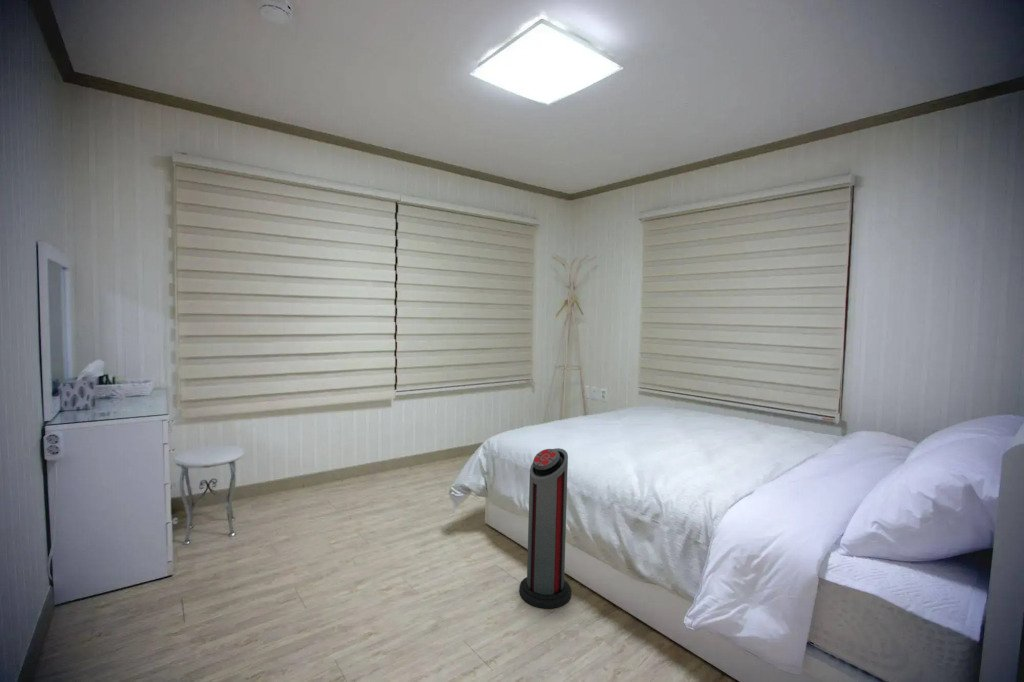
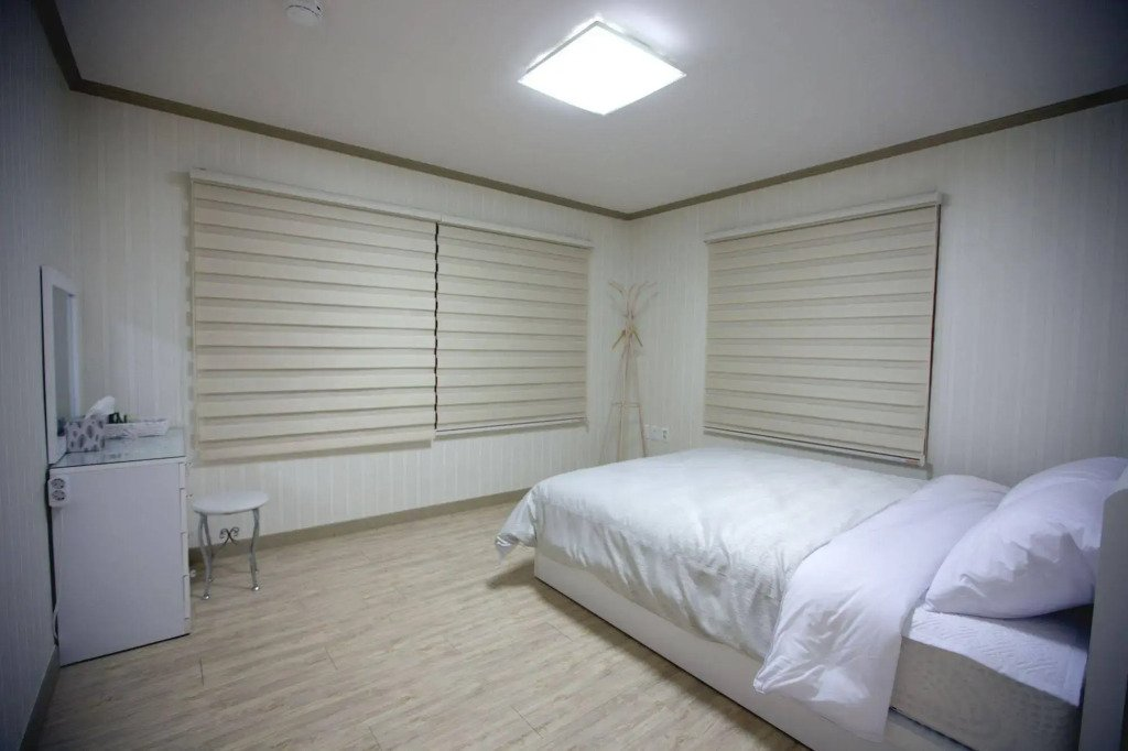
- air purifier [518,447,572,609]
